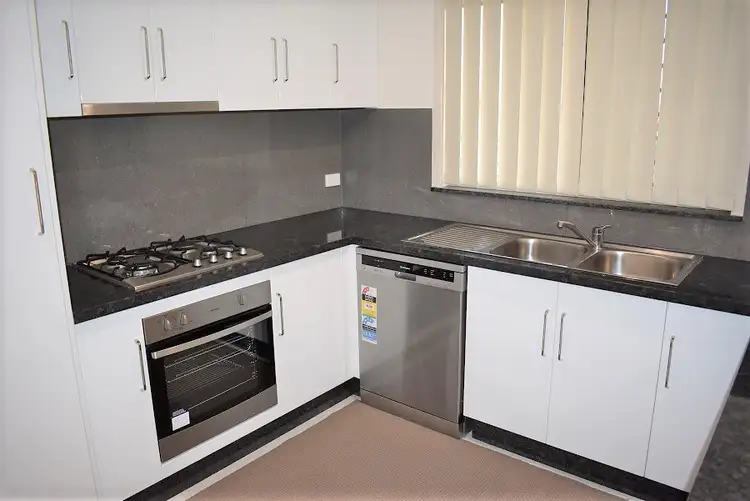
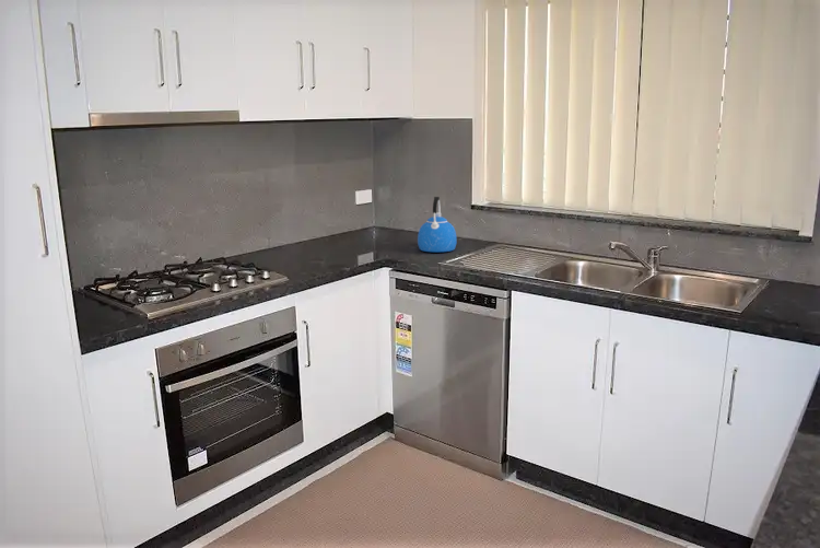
+ kettle [417,196,458,253]
